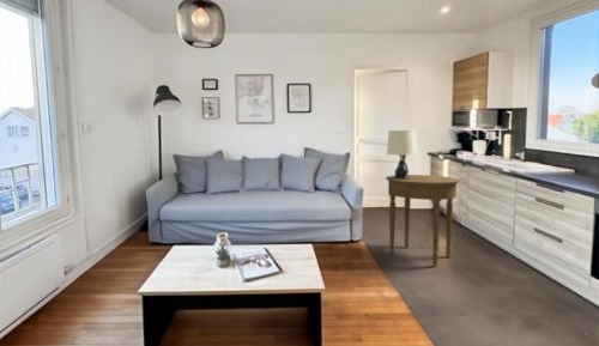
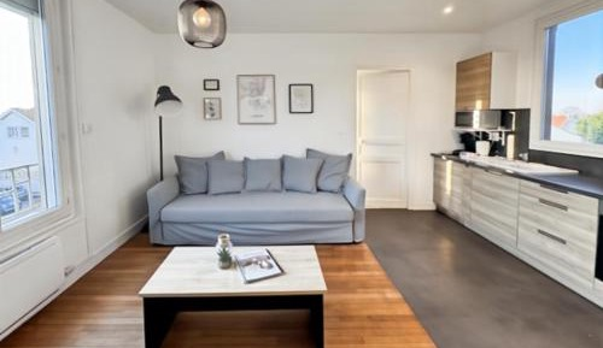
- side table [385,174,461,267]
- table lamp [386,129,419,178]
